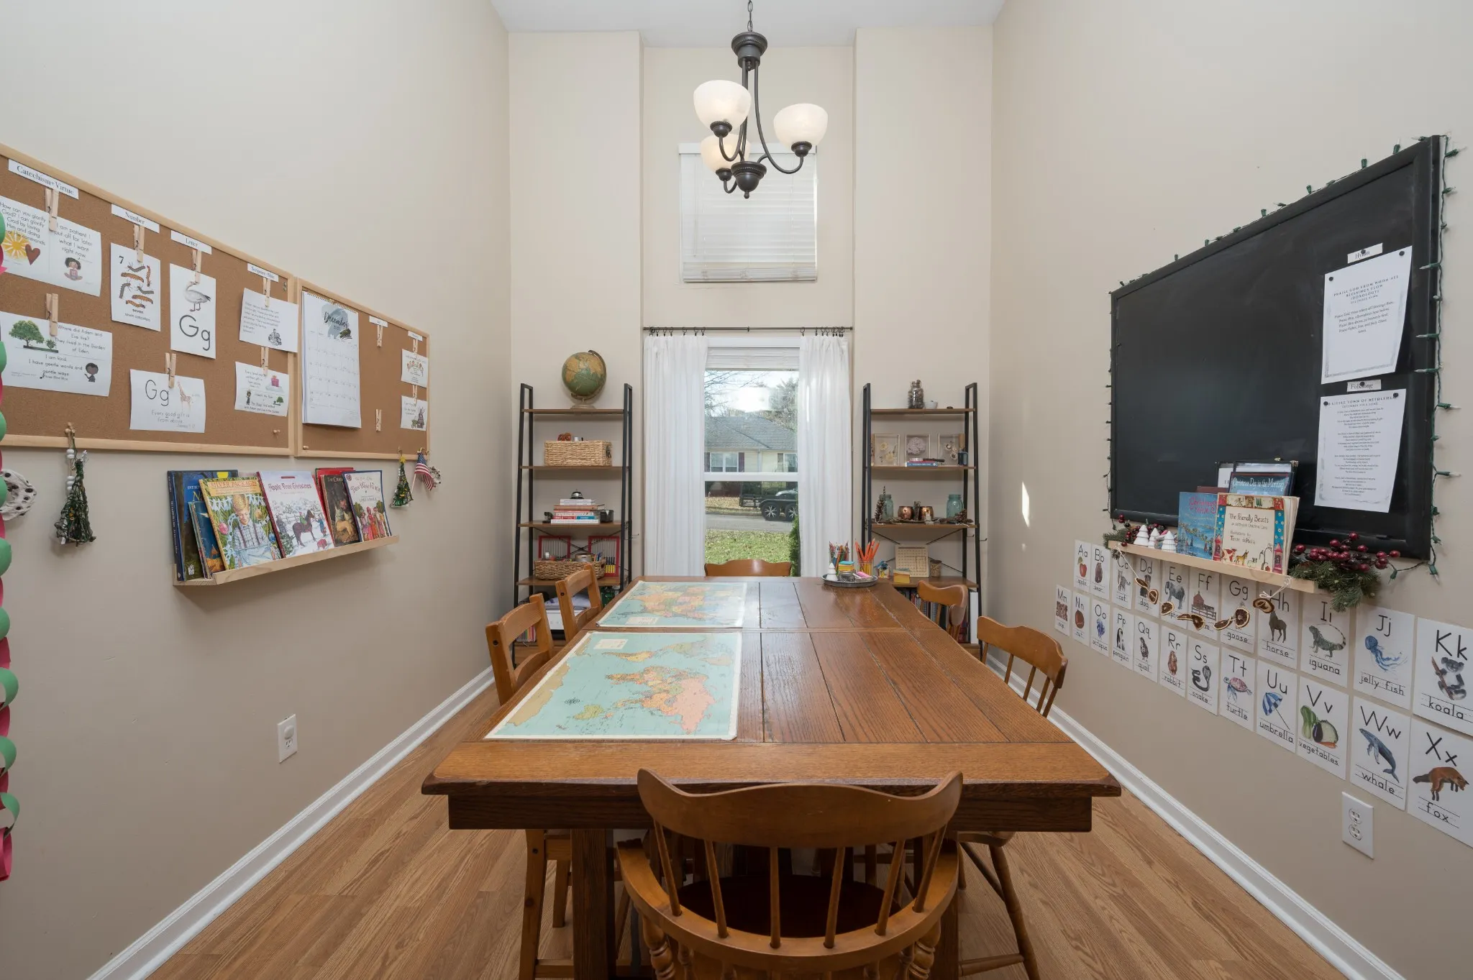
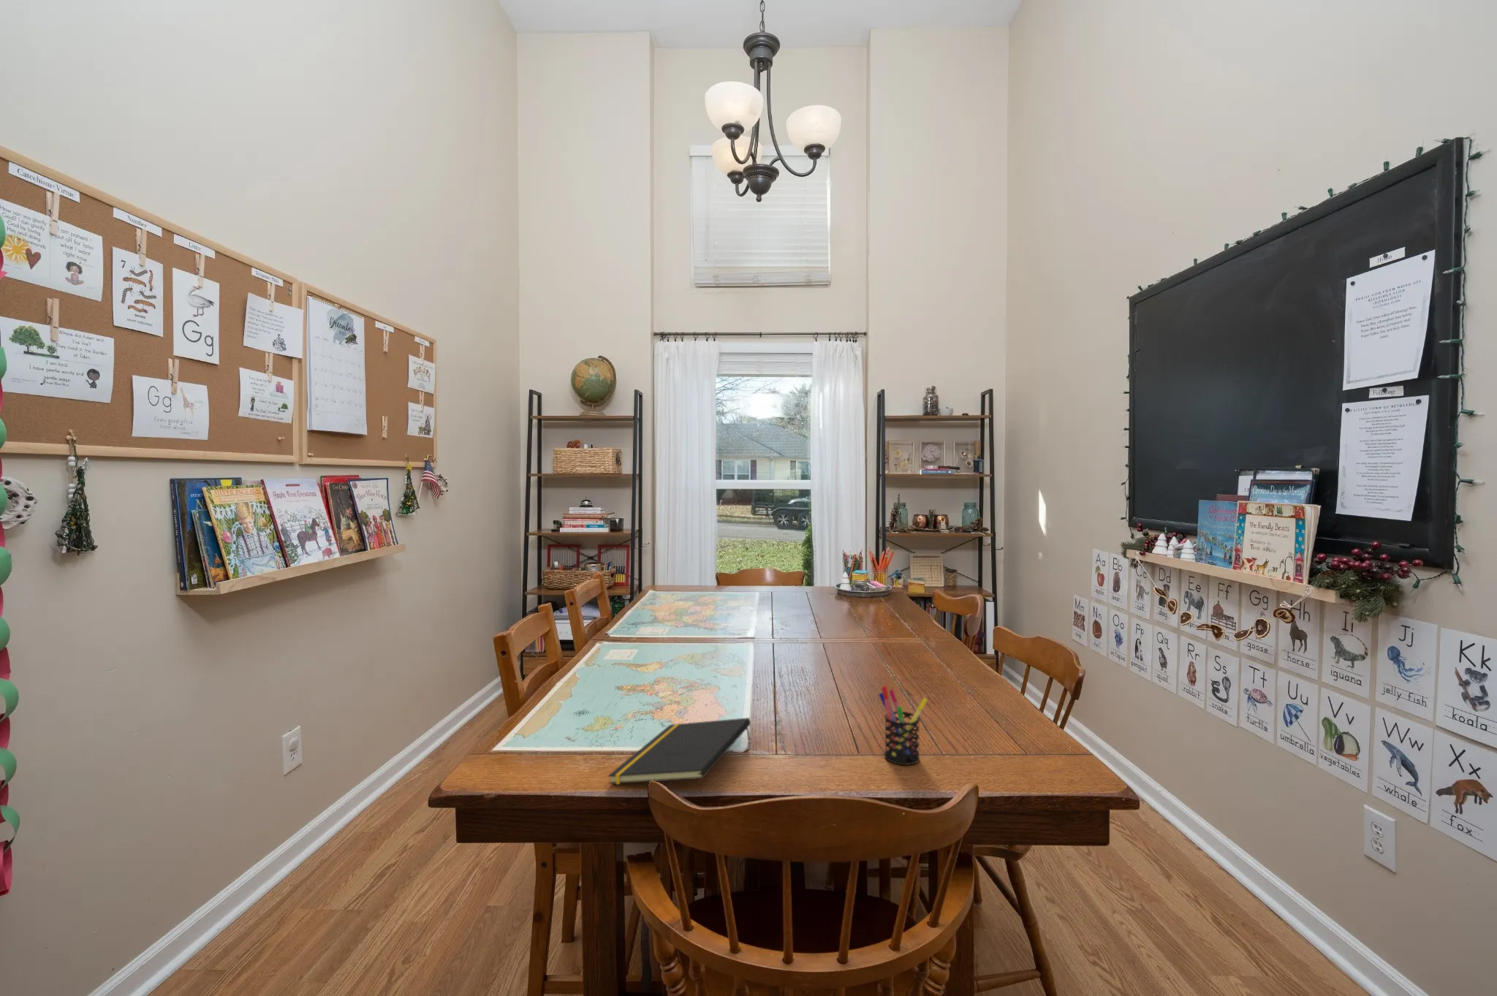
+ notepad [608,717,751,785]
+ pen holder [878,685,928,766]
